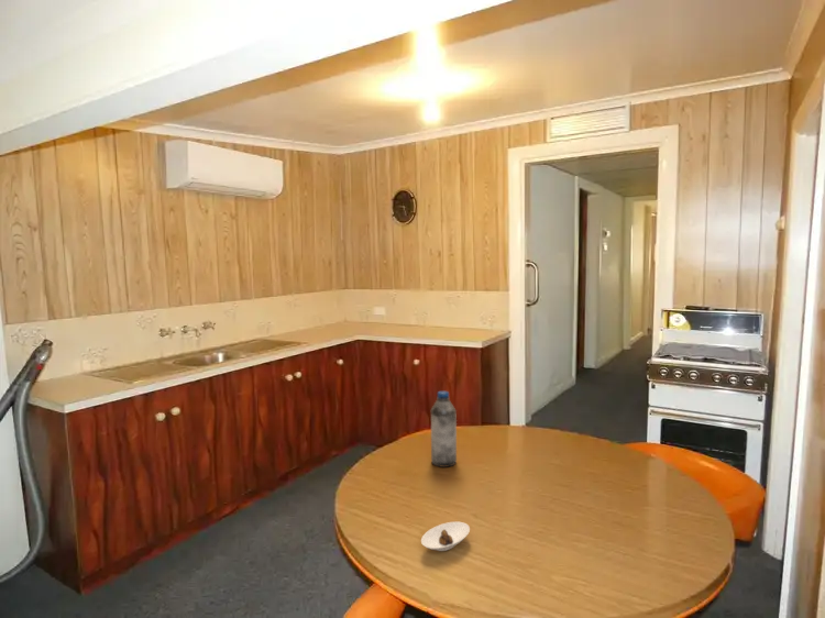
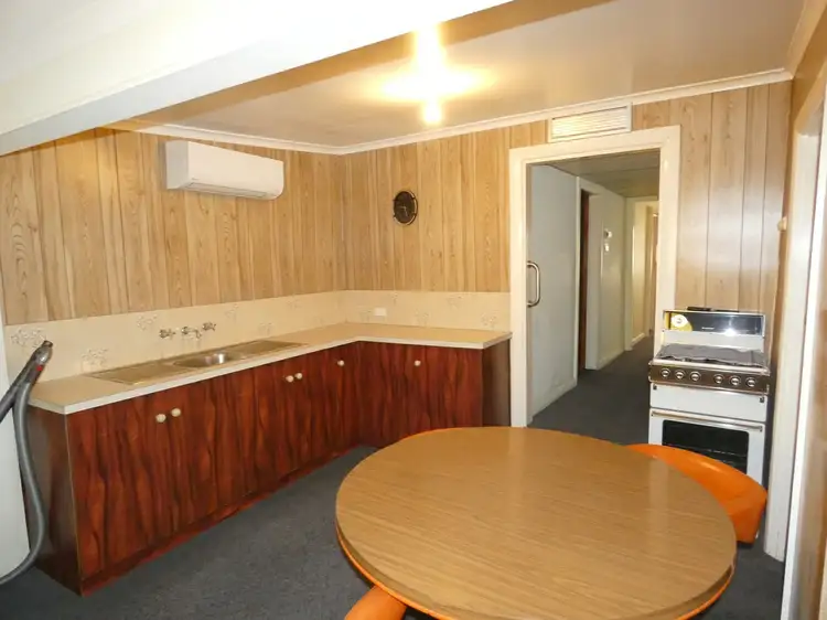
- saucer [420,520,471,552]
- water bottle [430,390,458,468]
